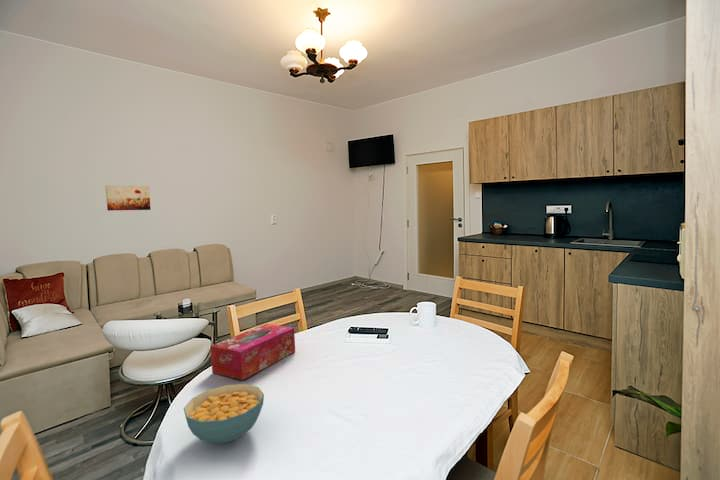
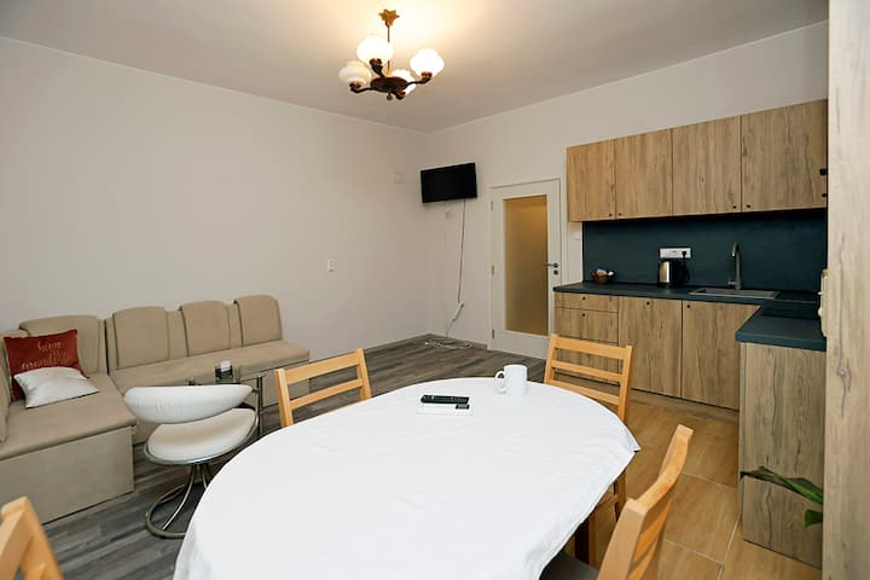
- cereal bowl [183,383,265,444]
- wall art [104,184,151,211]
- tissue box [209,323,296,381]
